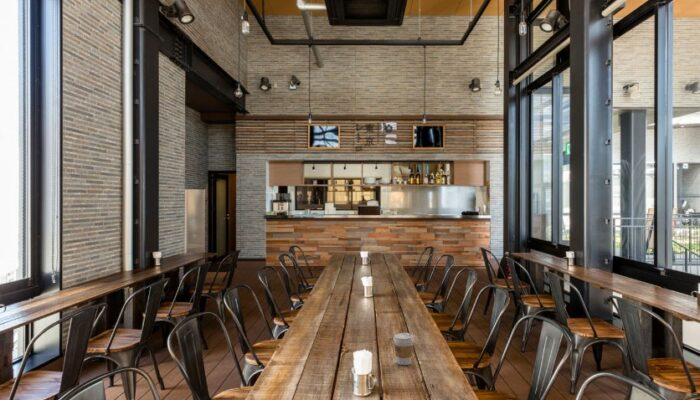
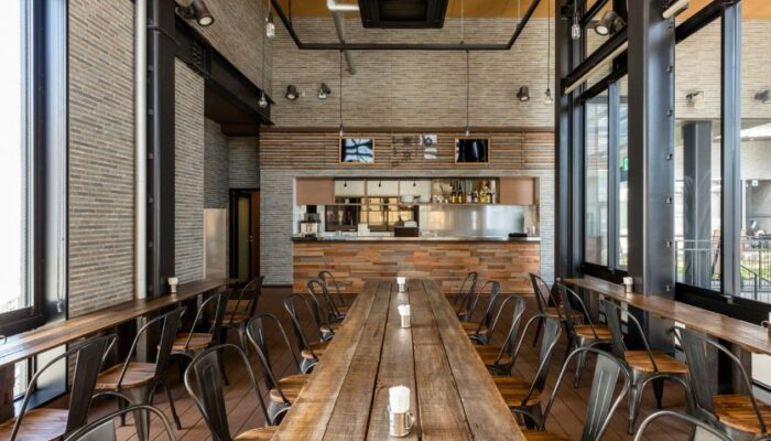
- coffee cup [392,332,415,366]
